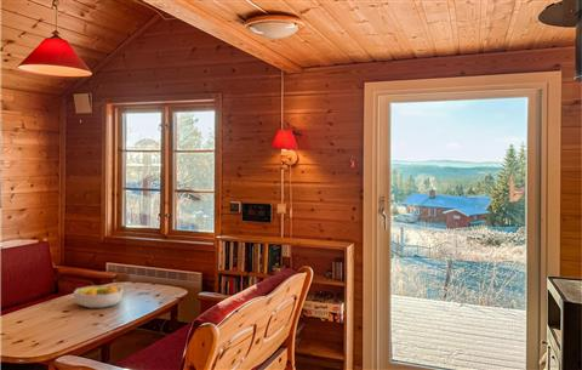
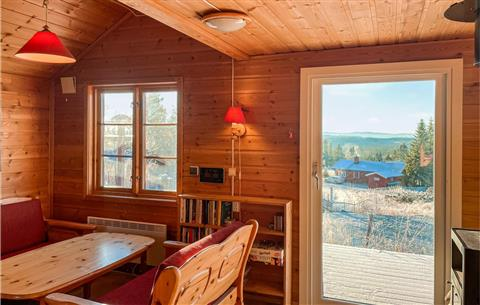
- fruit bowl [73,284,124,309]
